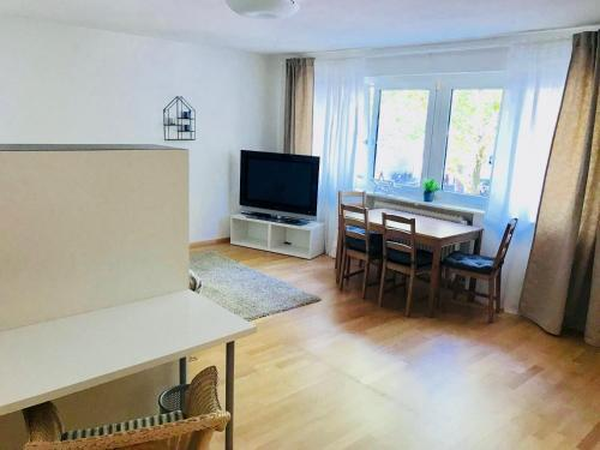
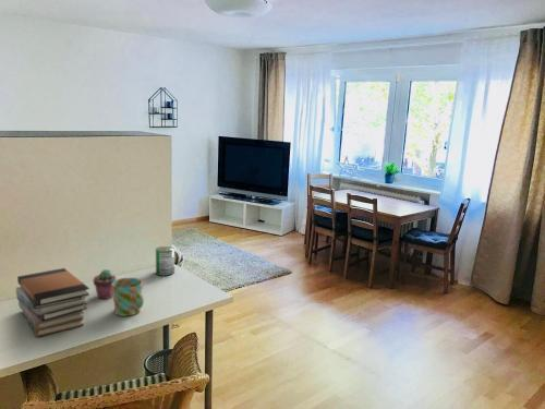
+ can [155,245,175,277]
+ book stack [14,267,90,338]
+ potted succulent [92,268,117,300]
+ mug [111,277,145,317]
